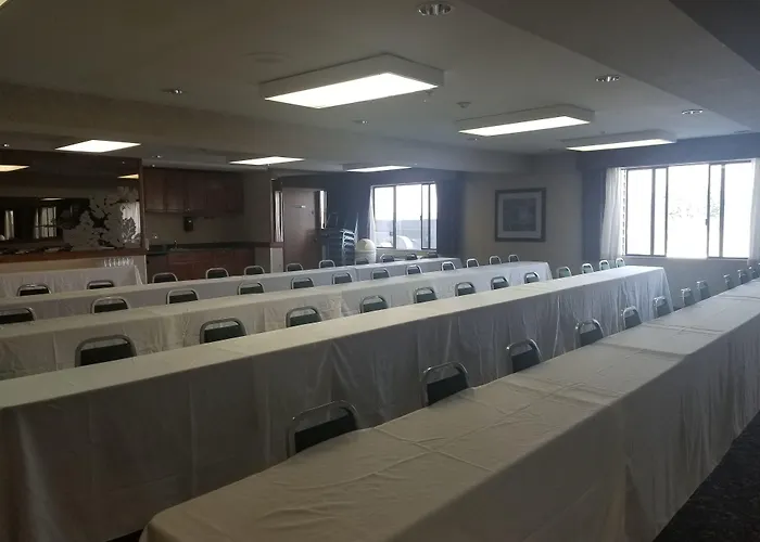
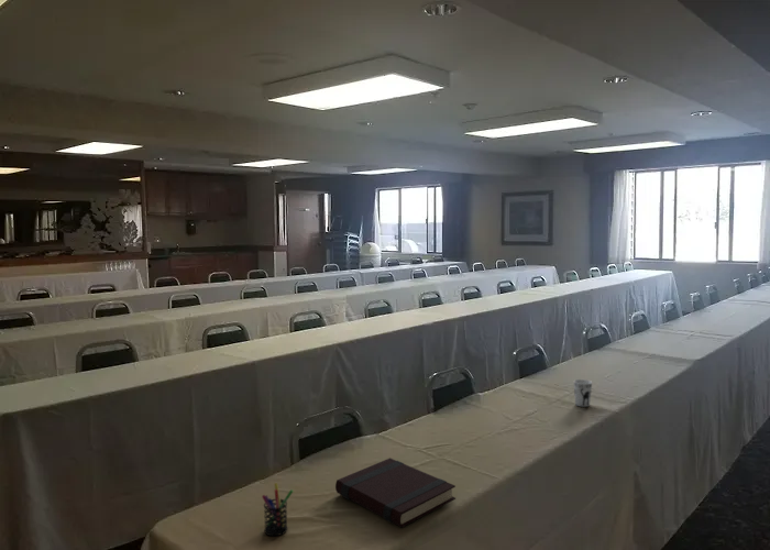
+ book [334,457,457,529]
+ pen holder [261,482,294,537]
+ cup [573,378,593,408]
